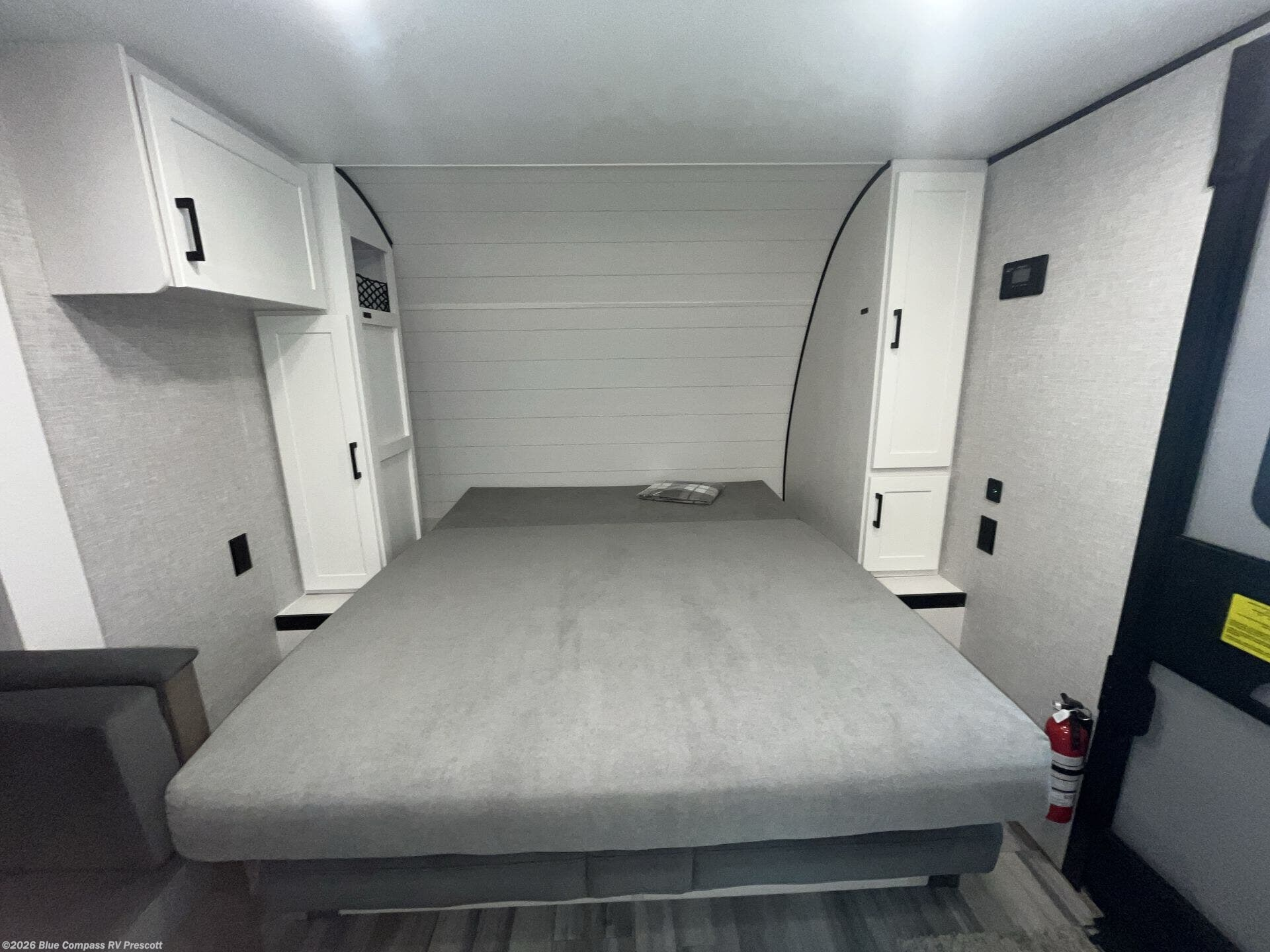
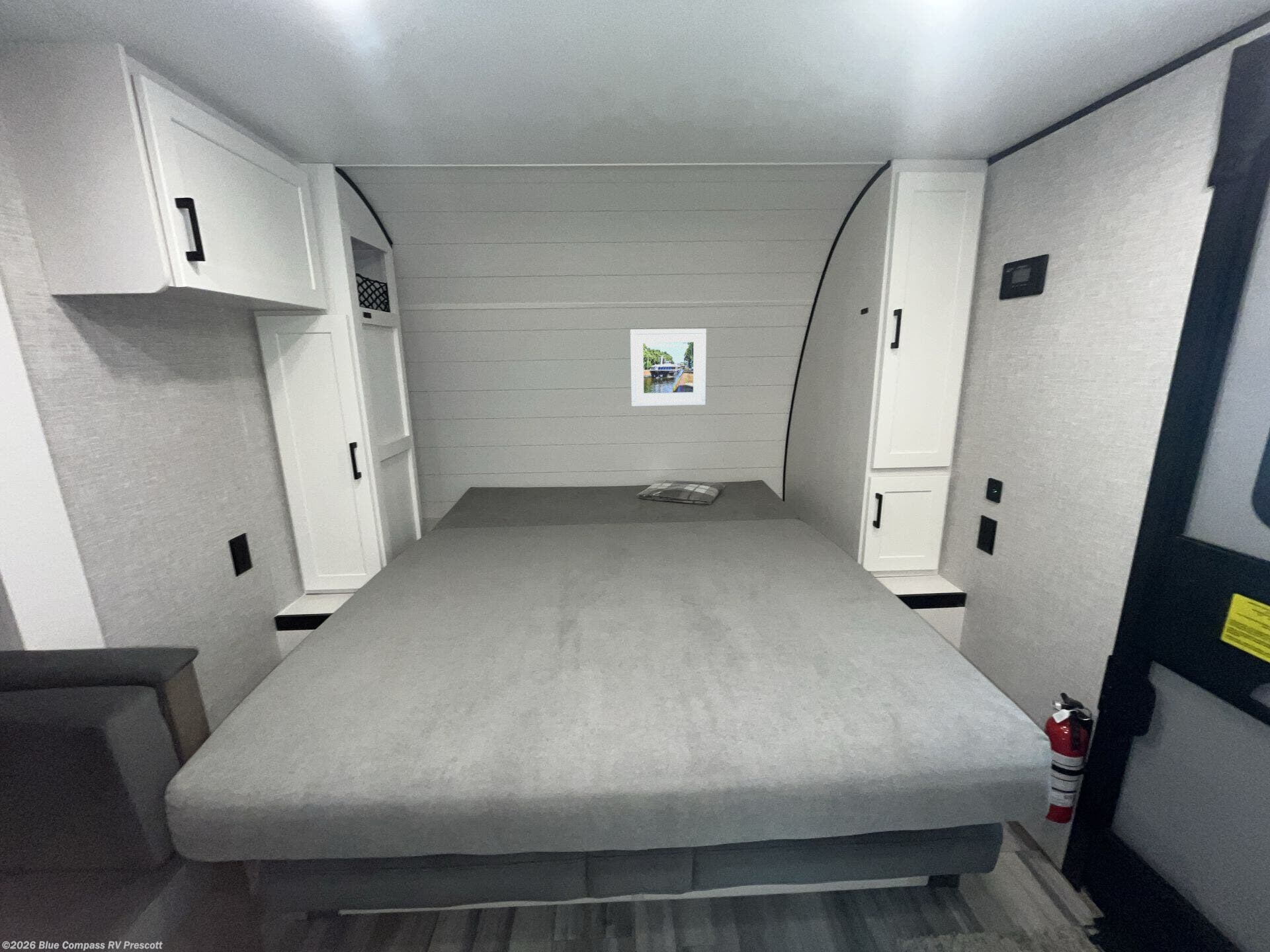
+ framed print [630,328,707,407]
